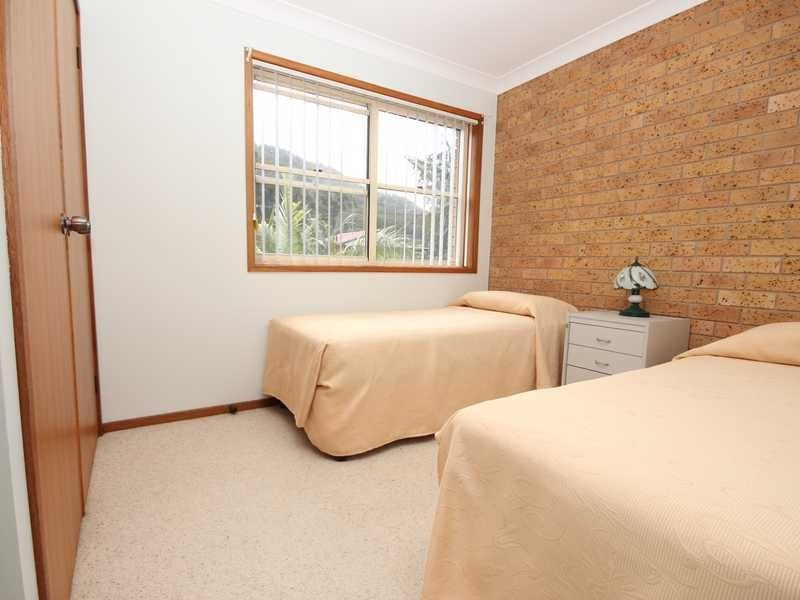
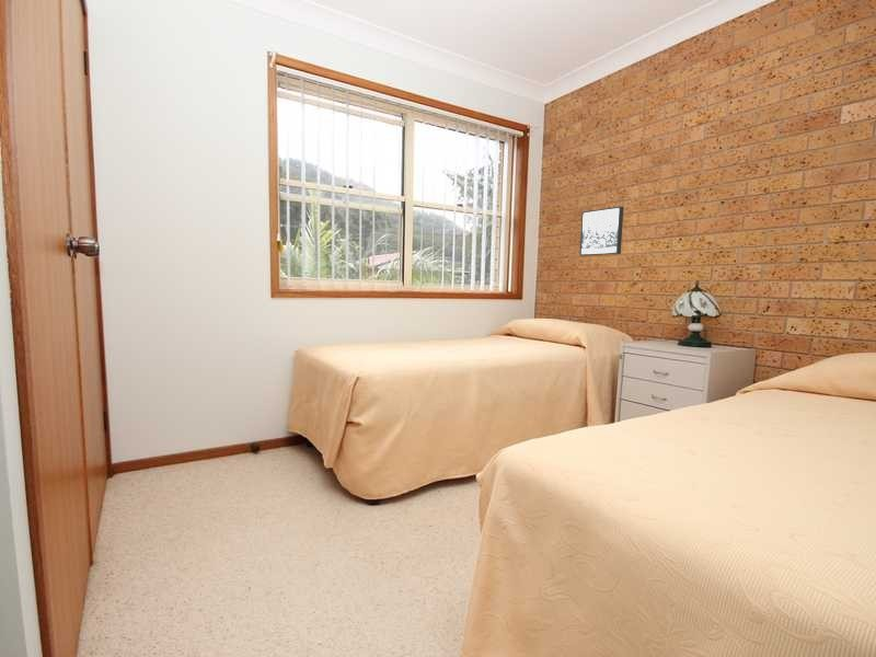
+ wall art [578,206,624,257]
